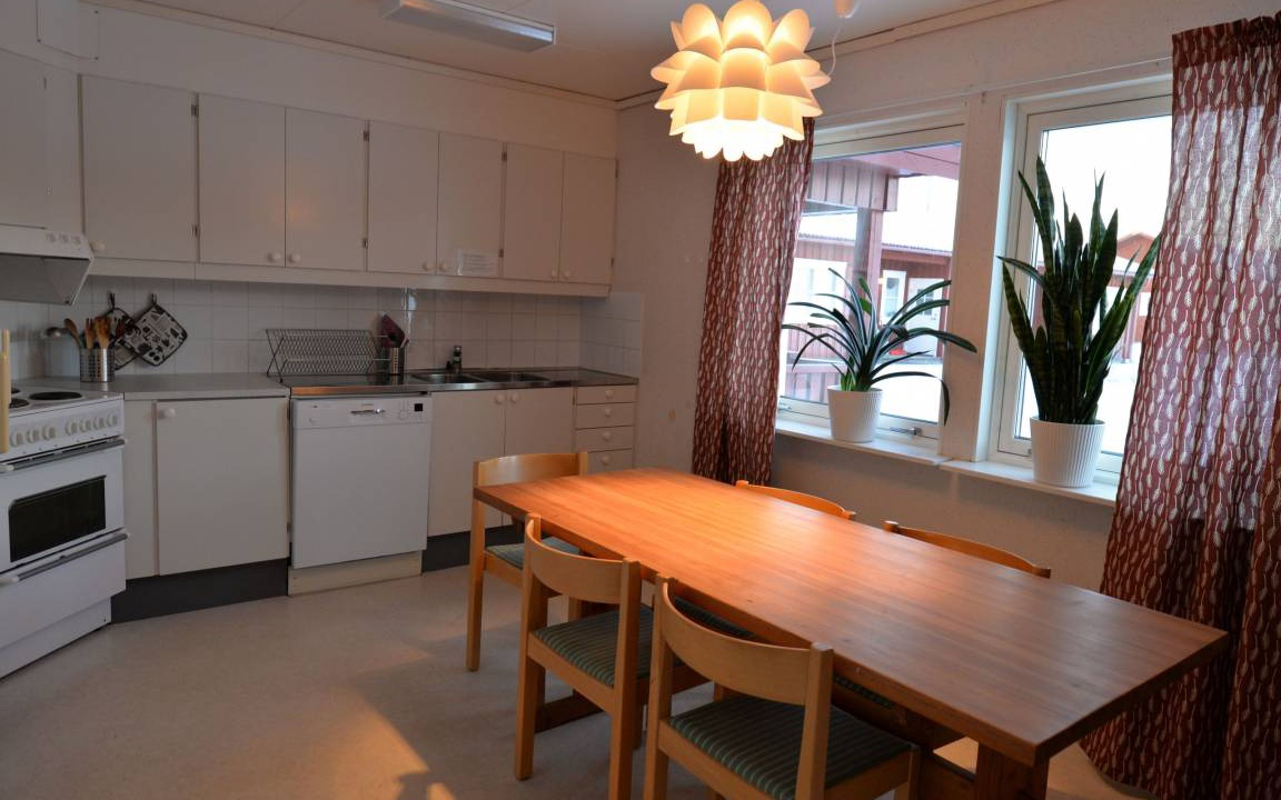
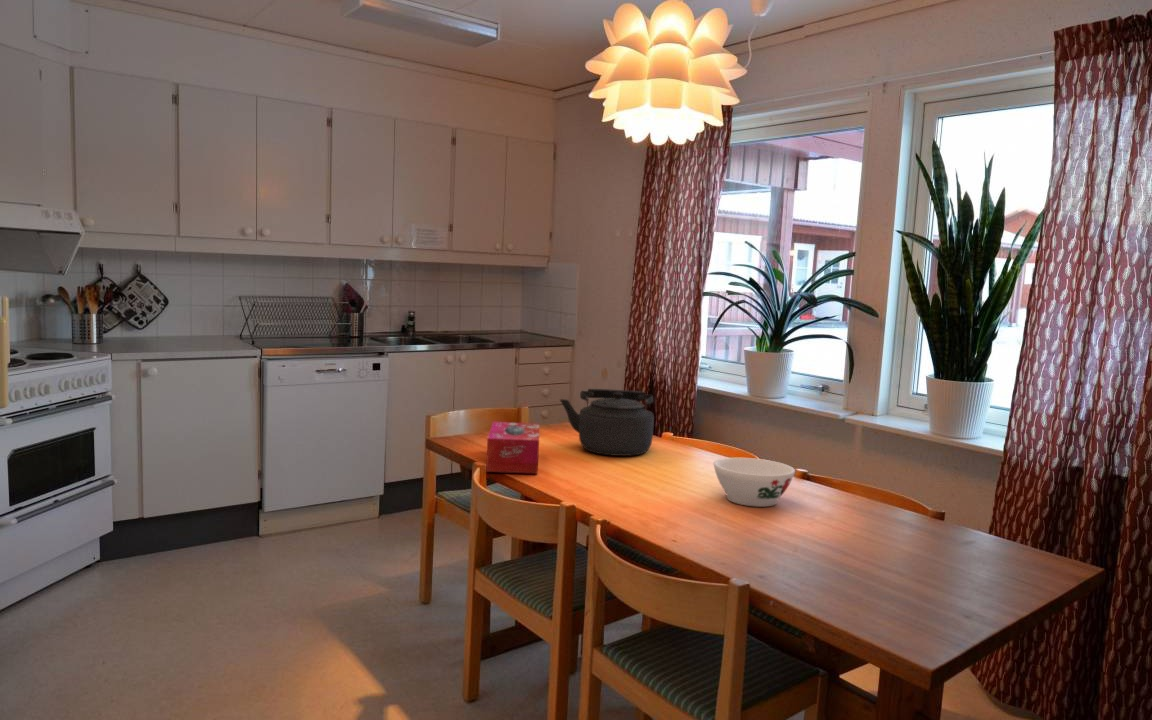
+ bowl [712,457,796,508]
+ kettle [559,388,655,457]
+ tissue box [485,421,540,475]
